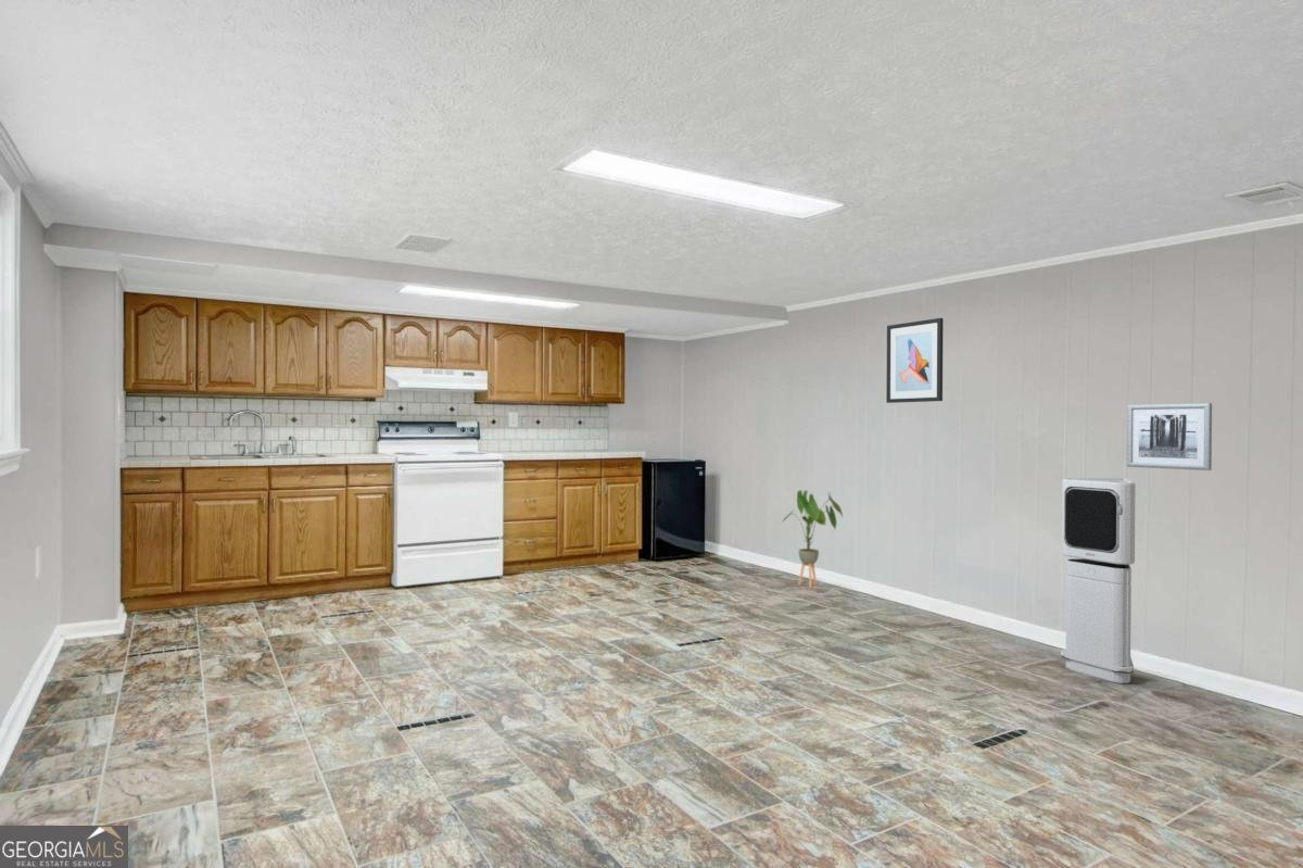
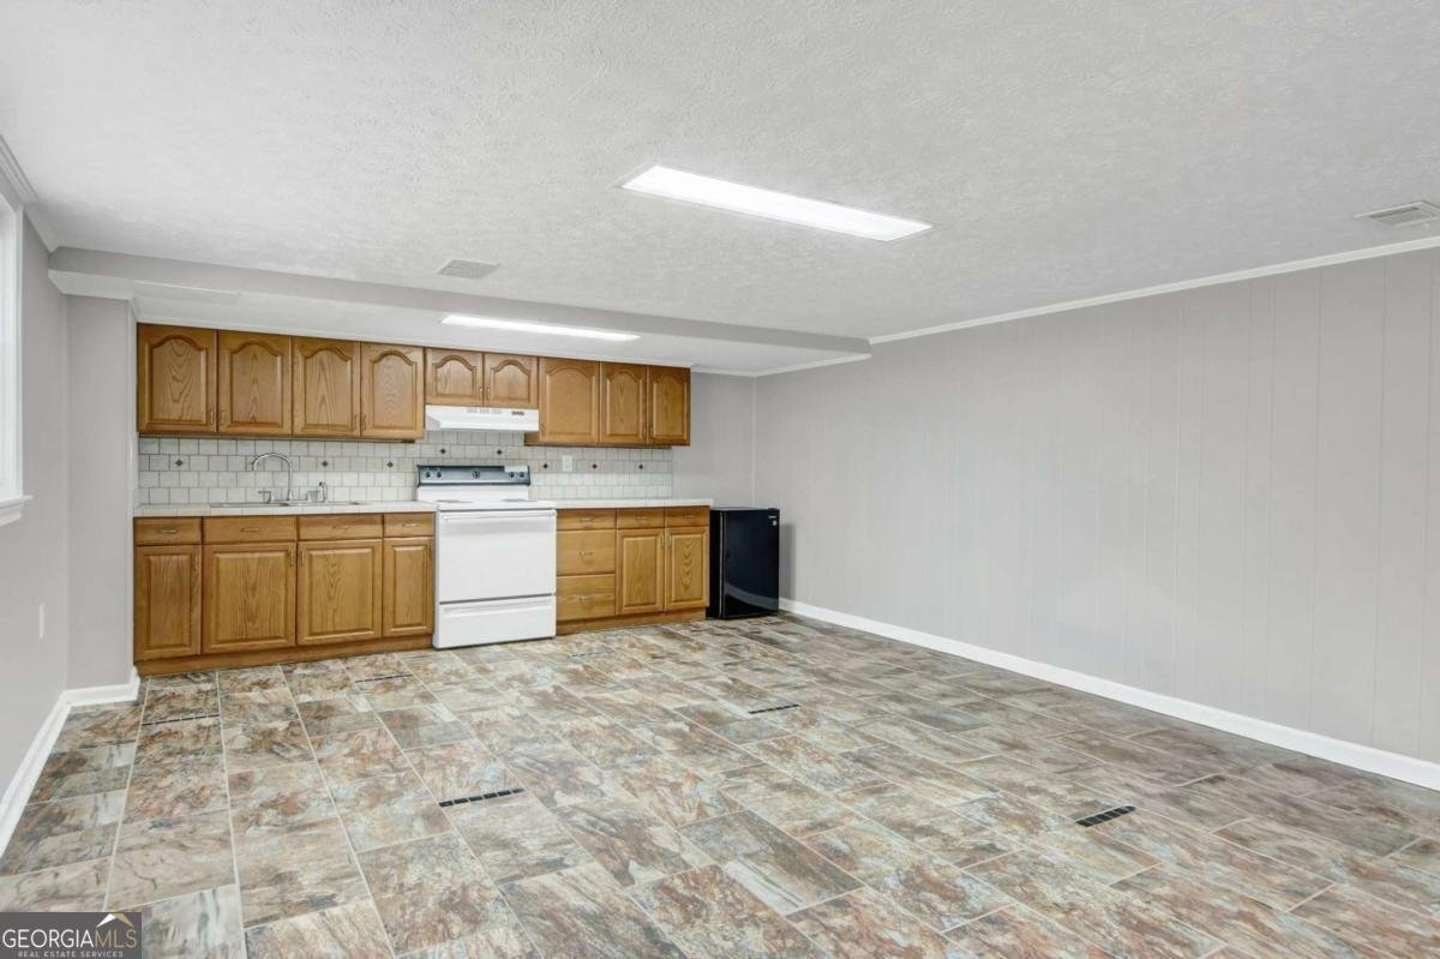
- air purifier [1060,477,1137,684]
- house plant [781,489,844,589]
- wall art [885,317,945,404]
- wall art [1126,402,1213,471]
